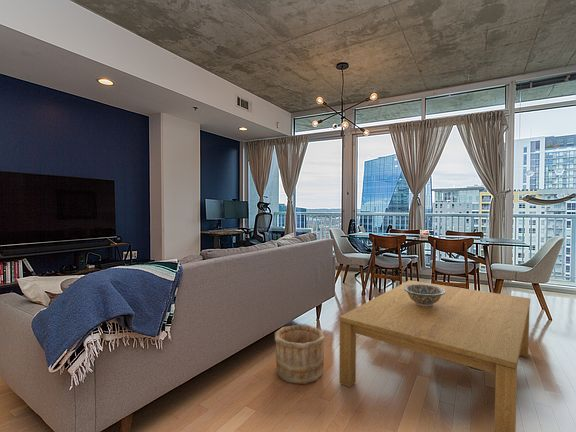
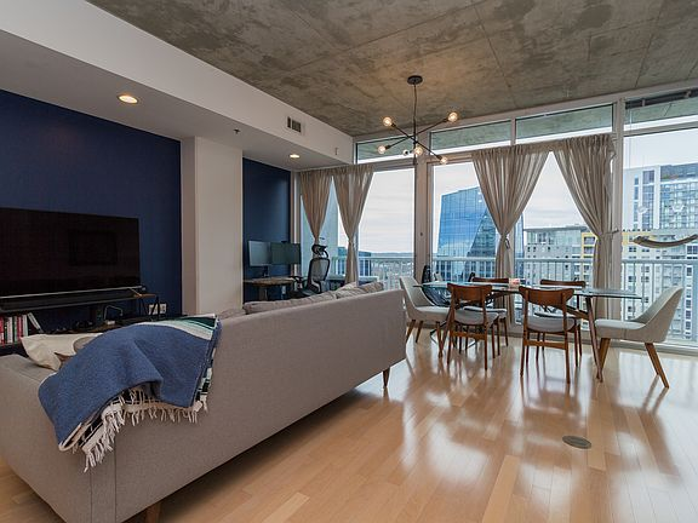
- decorative bowl [403,284,446,306]
- coffee table [338,279,531,432]
- wooden bucket [274,324,326,385]
